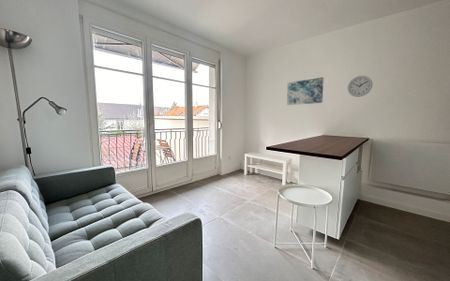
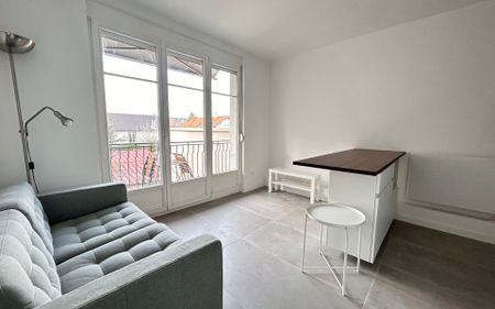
- wall clock [347,75,373,98]
- wall art [286,76,325,106]
